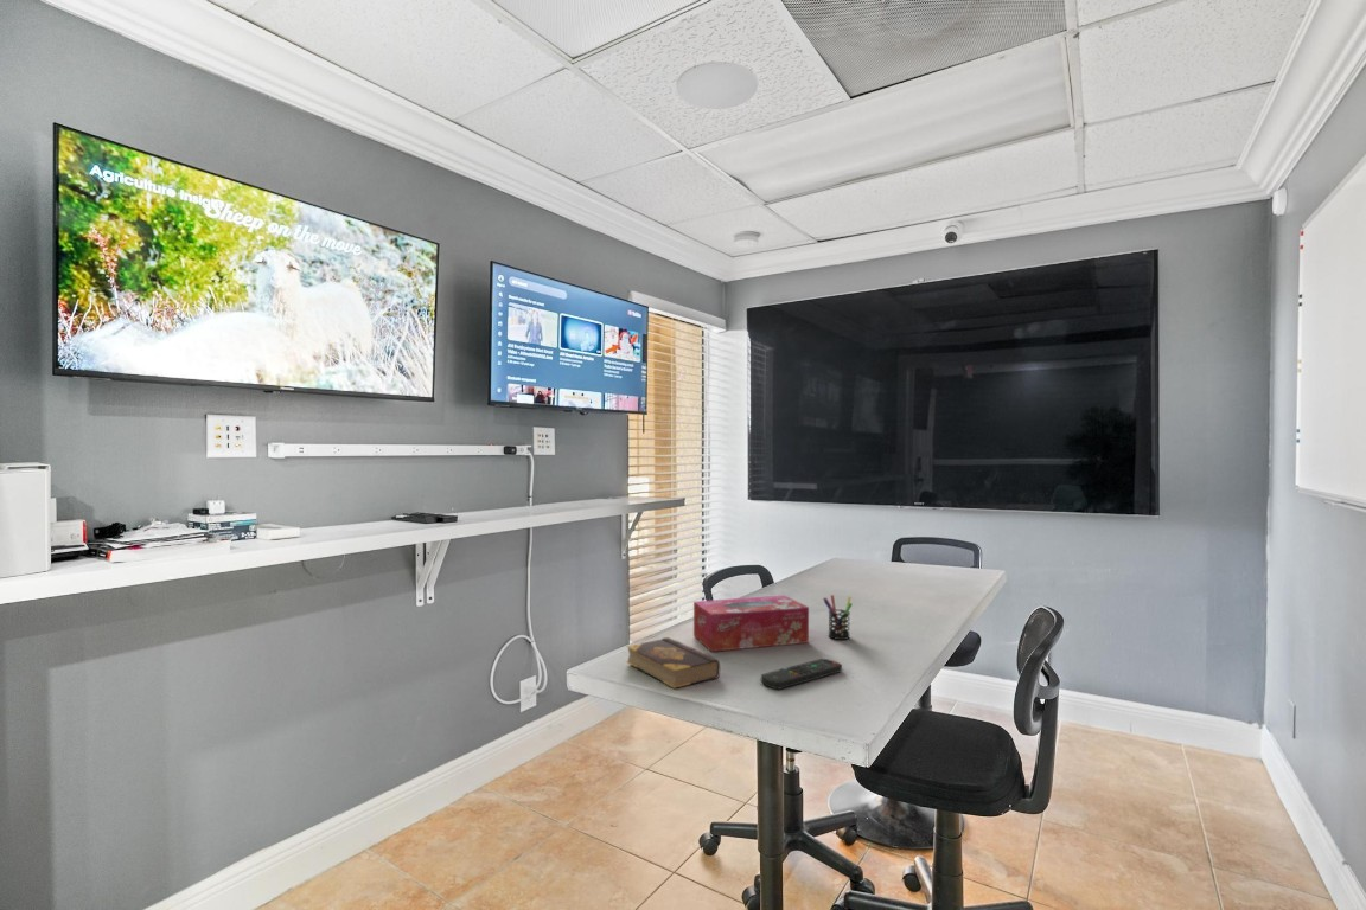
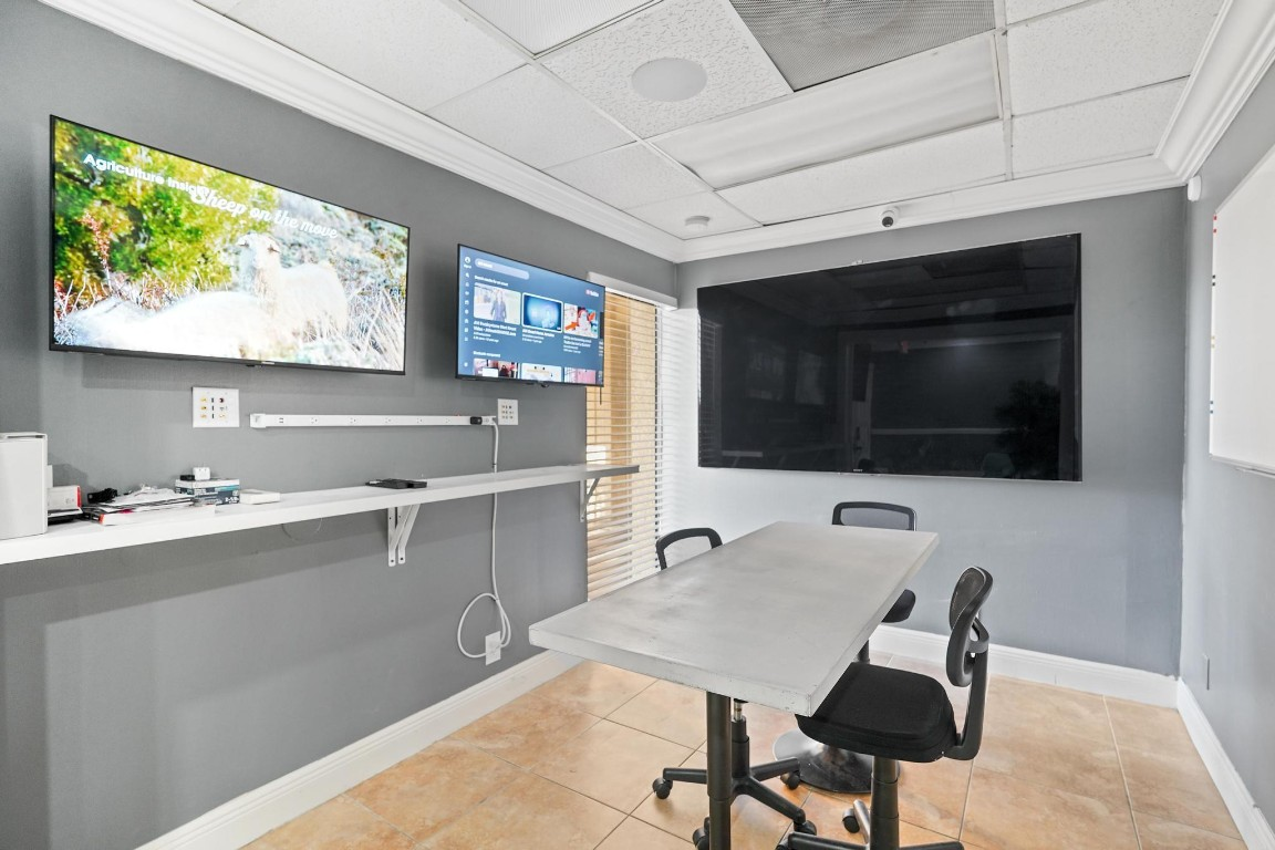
- book [626,636,721,690]
- tissue box [692,595,810,653]
- remote control [760,658,843,691]
- pen holder [822,594,854,641]
